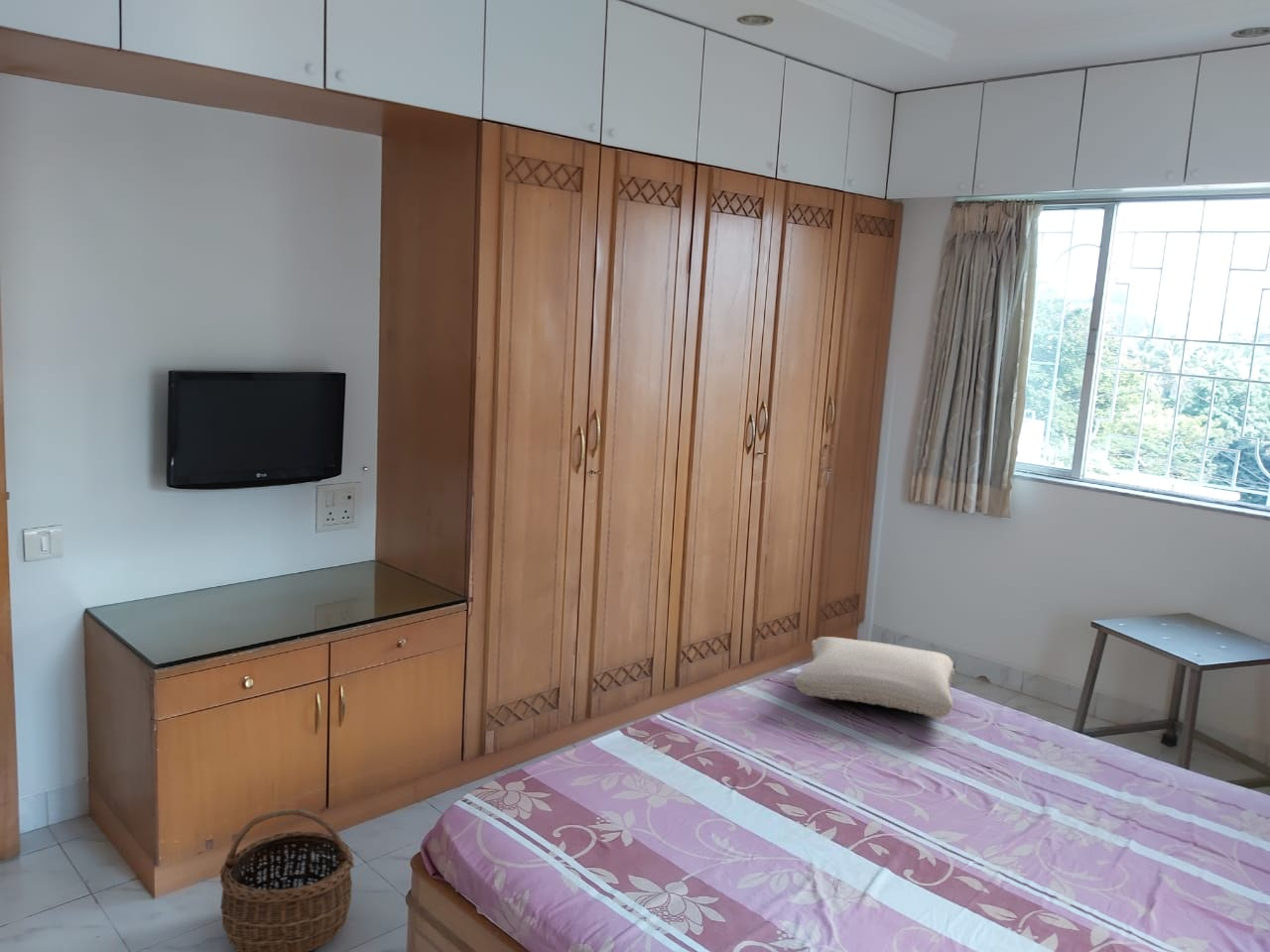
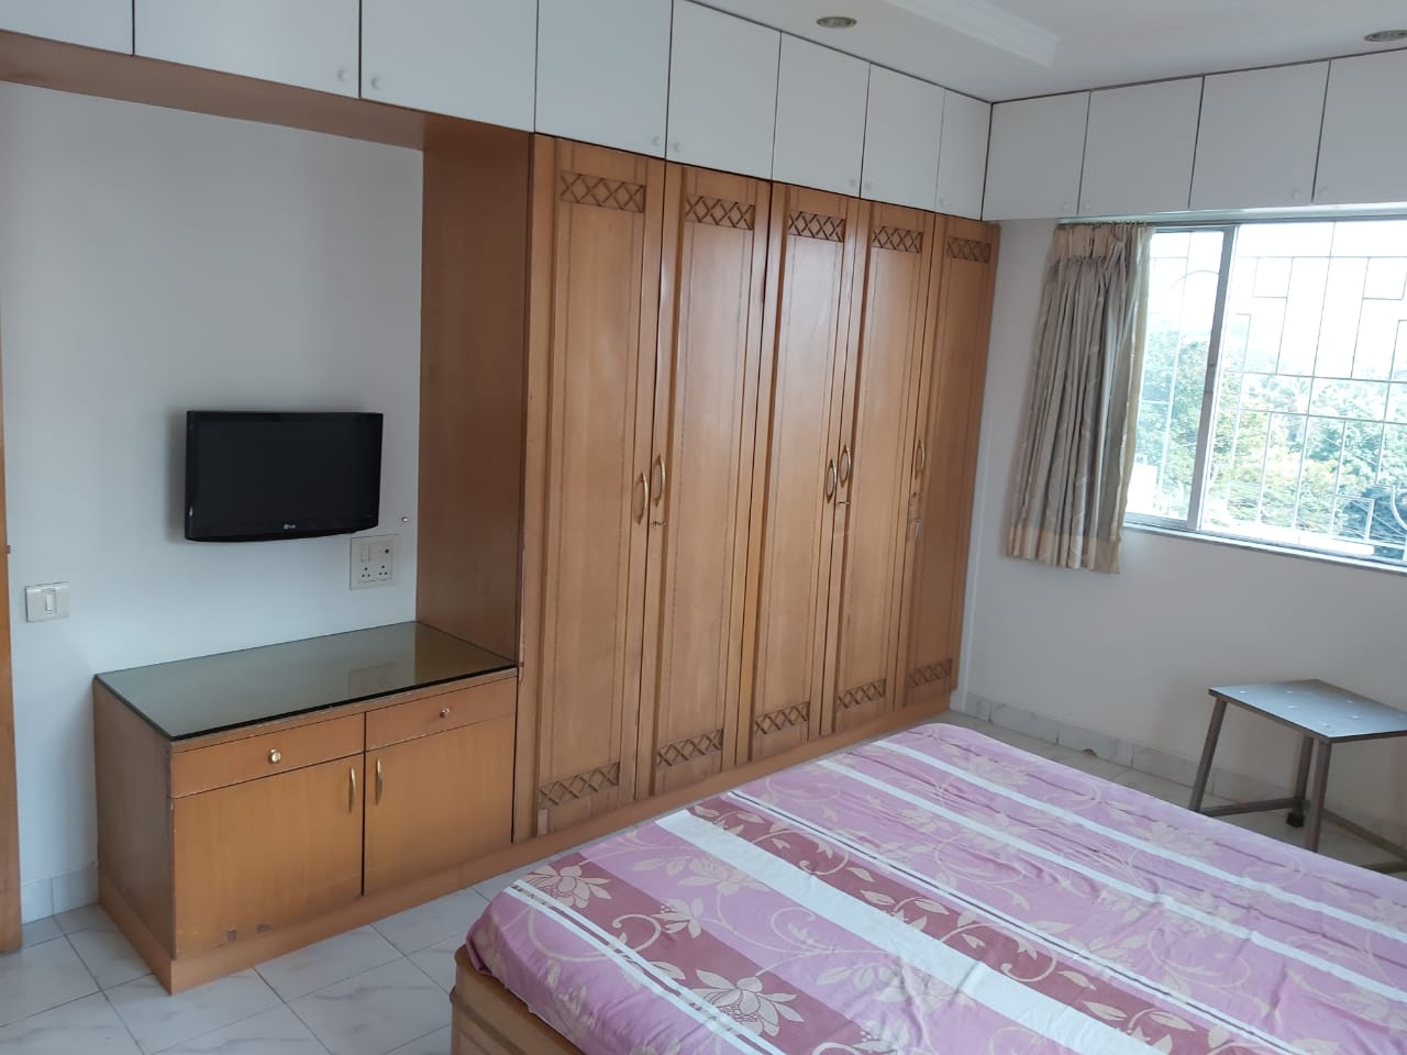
- pillow [793,636,955,719]
- wicker basket [219,808,355,952]
